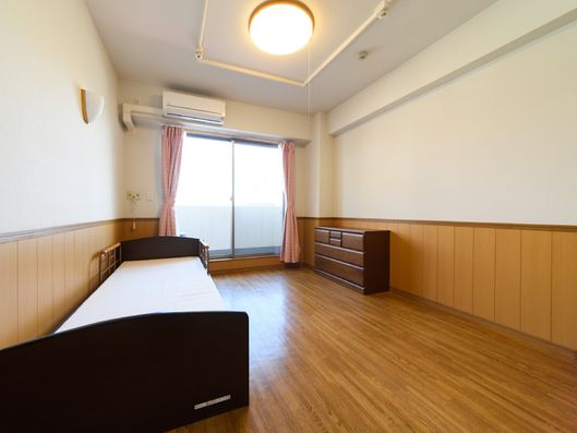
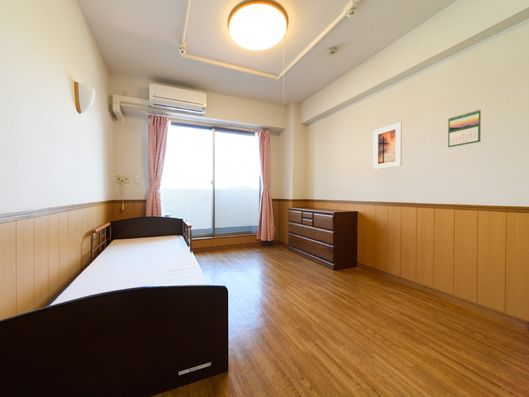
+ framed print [372,121,403,170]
+ calendar [447,108,482,148]
